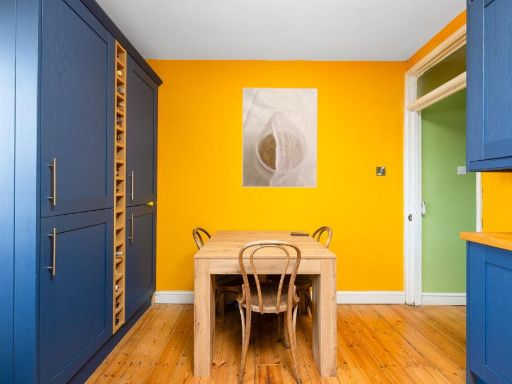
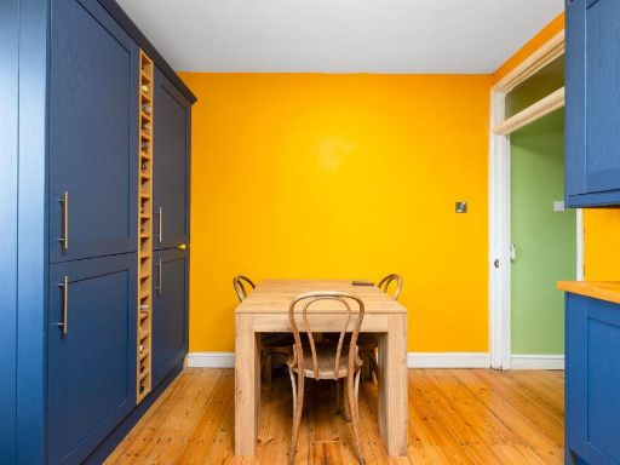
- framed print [241,87,318,188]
